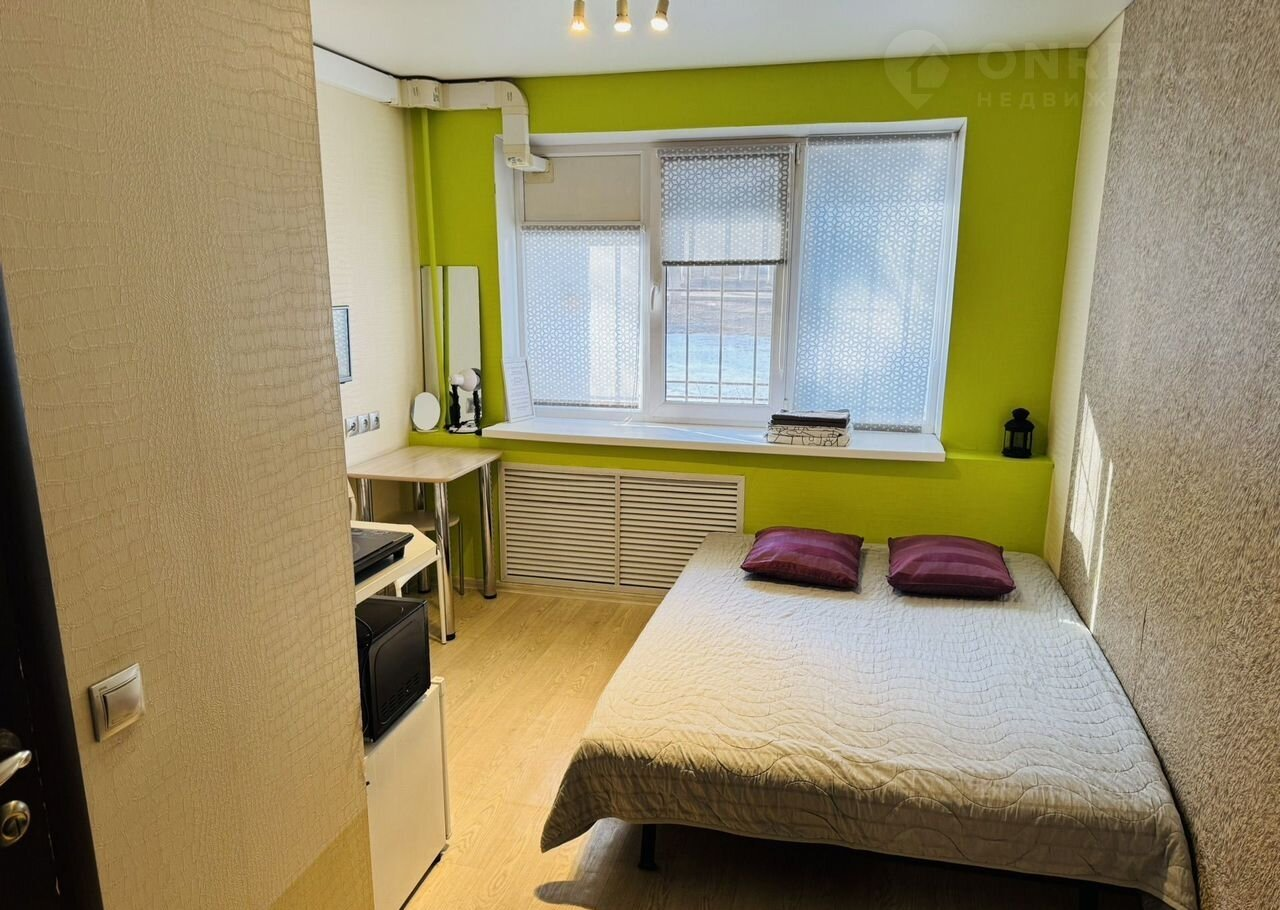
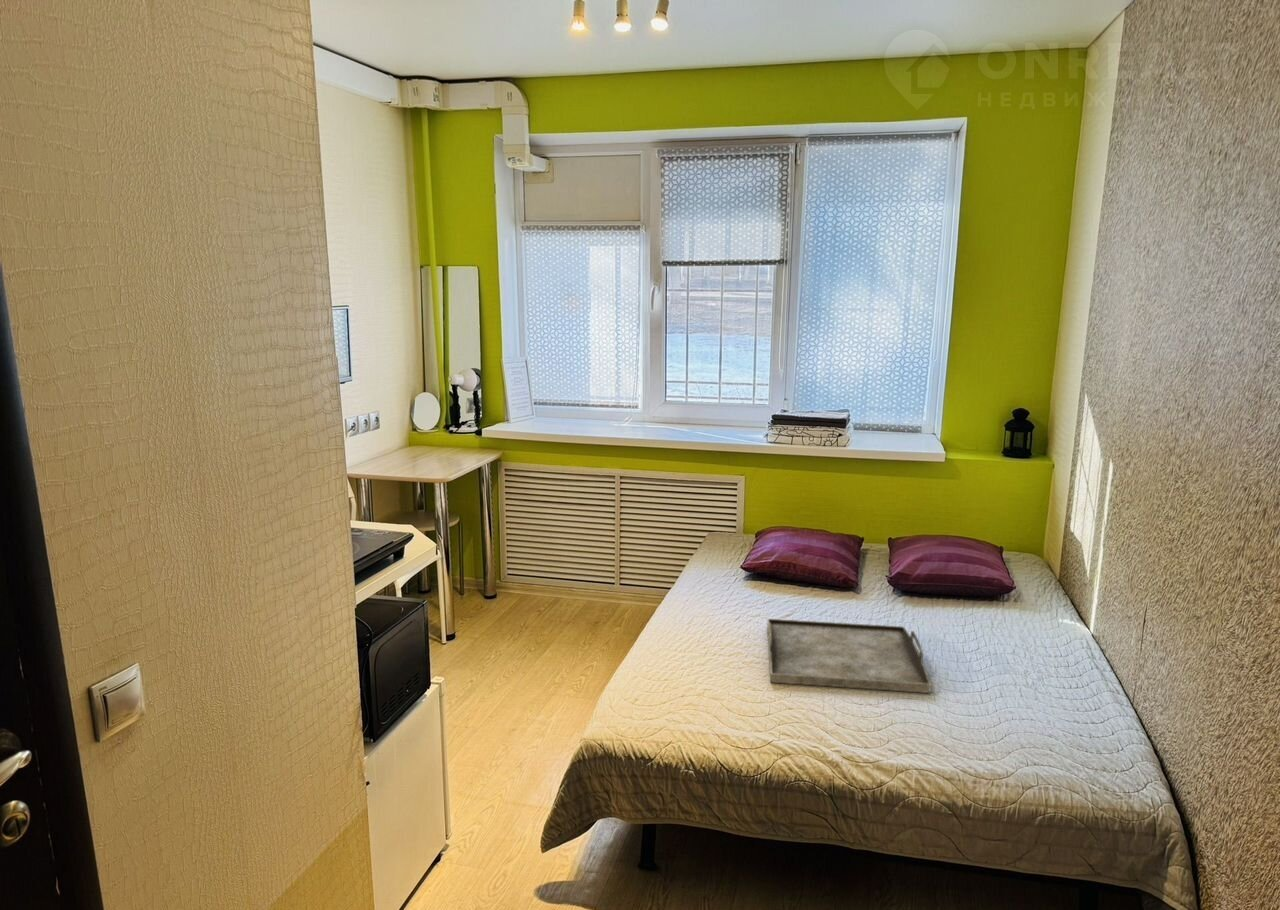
+ serving tray [766,618,932,694]
